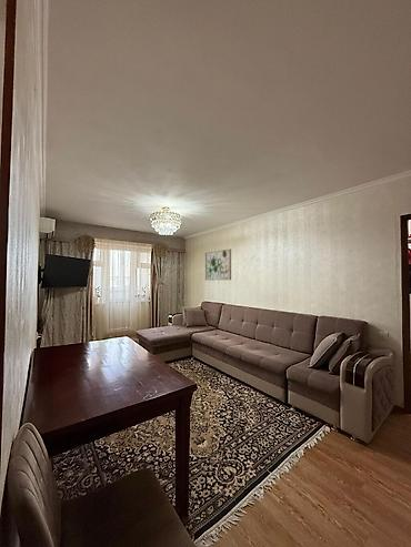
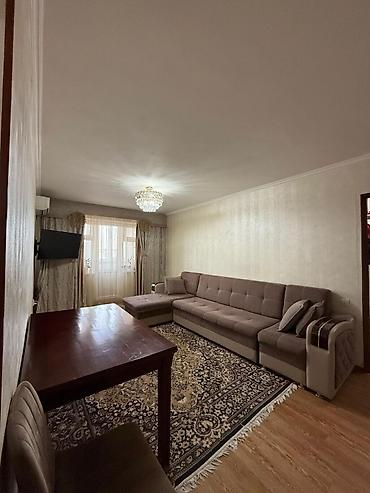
- wall art [204,247,232,281]
